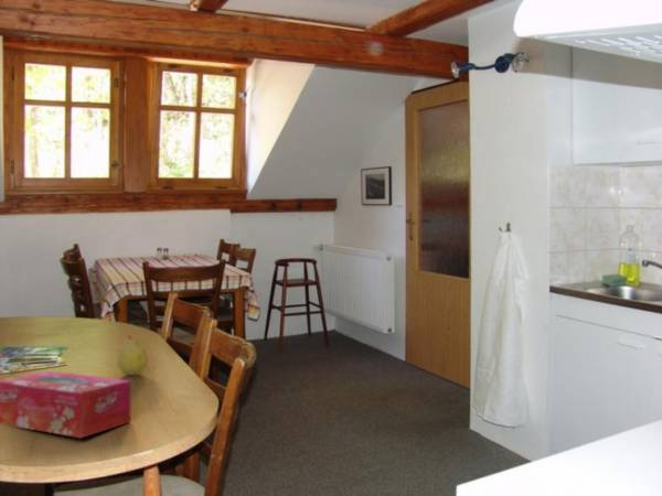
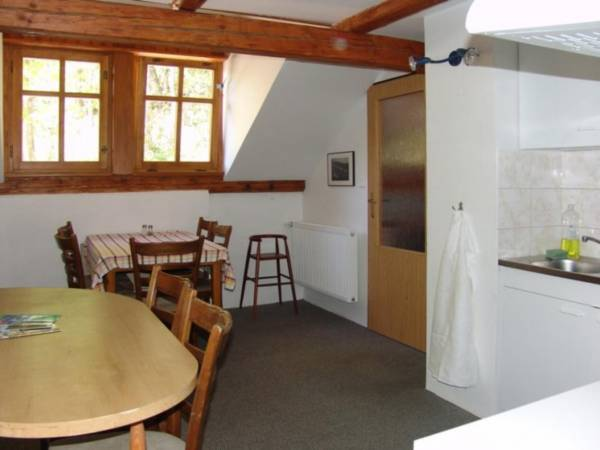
- tissue box [0,370,132,439]
- fruit [116,334,149,376]
